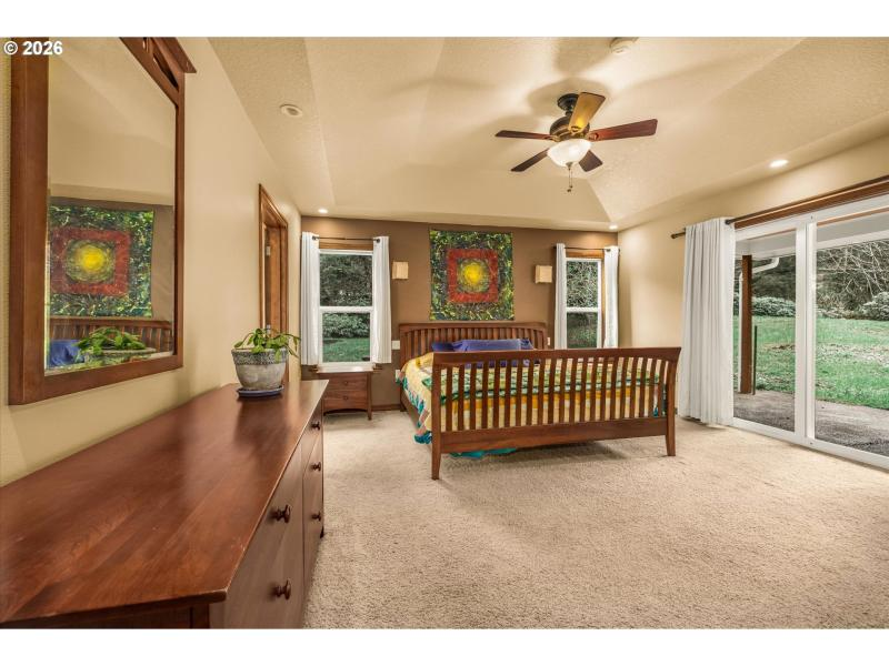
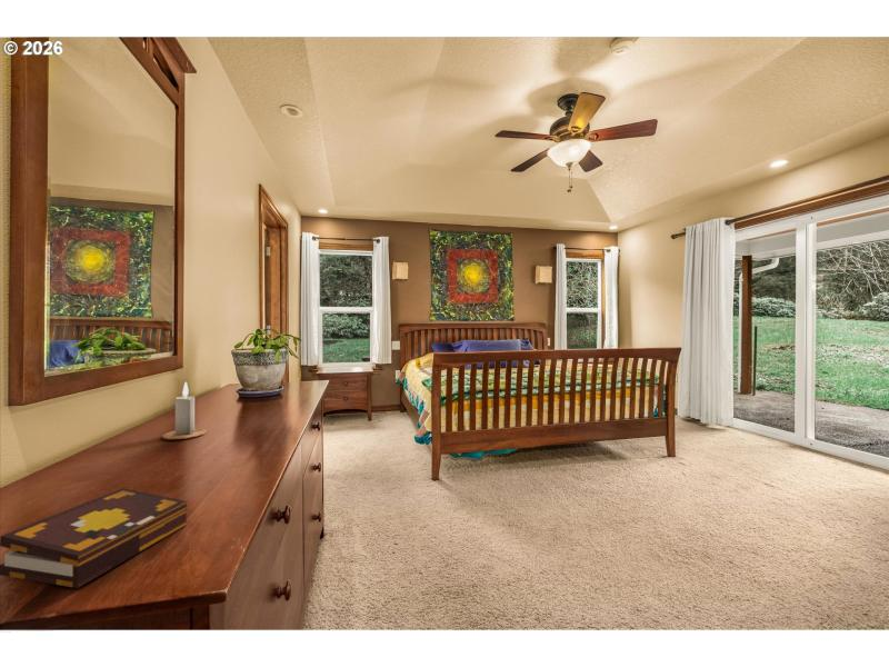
+ candle [161,381,208,440]
+ book [0,487,188,589]
